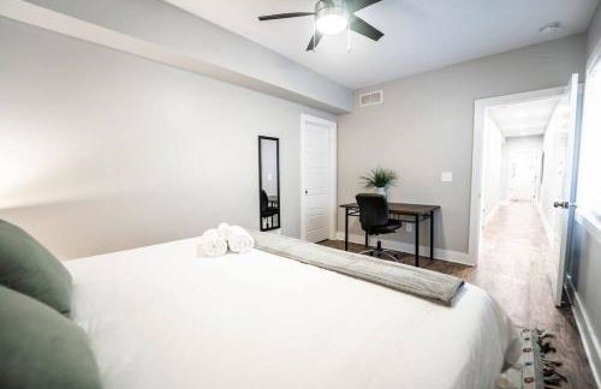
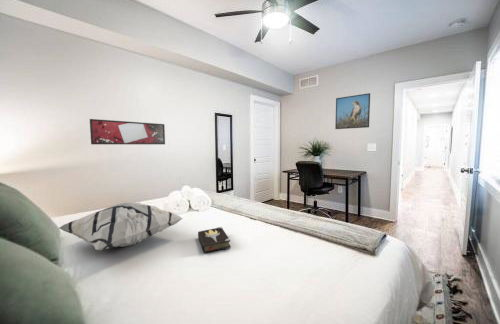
+ decorative pillow [57,202,184,251]
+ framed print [334,92,371,130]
+ hardback book [197,226,232,254]
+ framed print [89,118,166,145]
